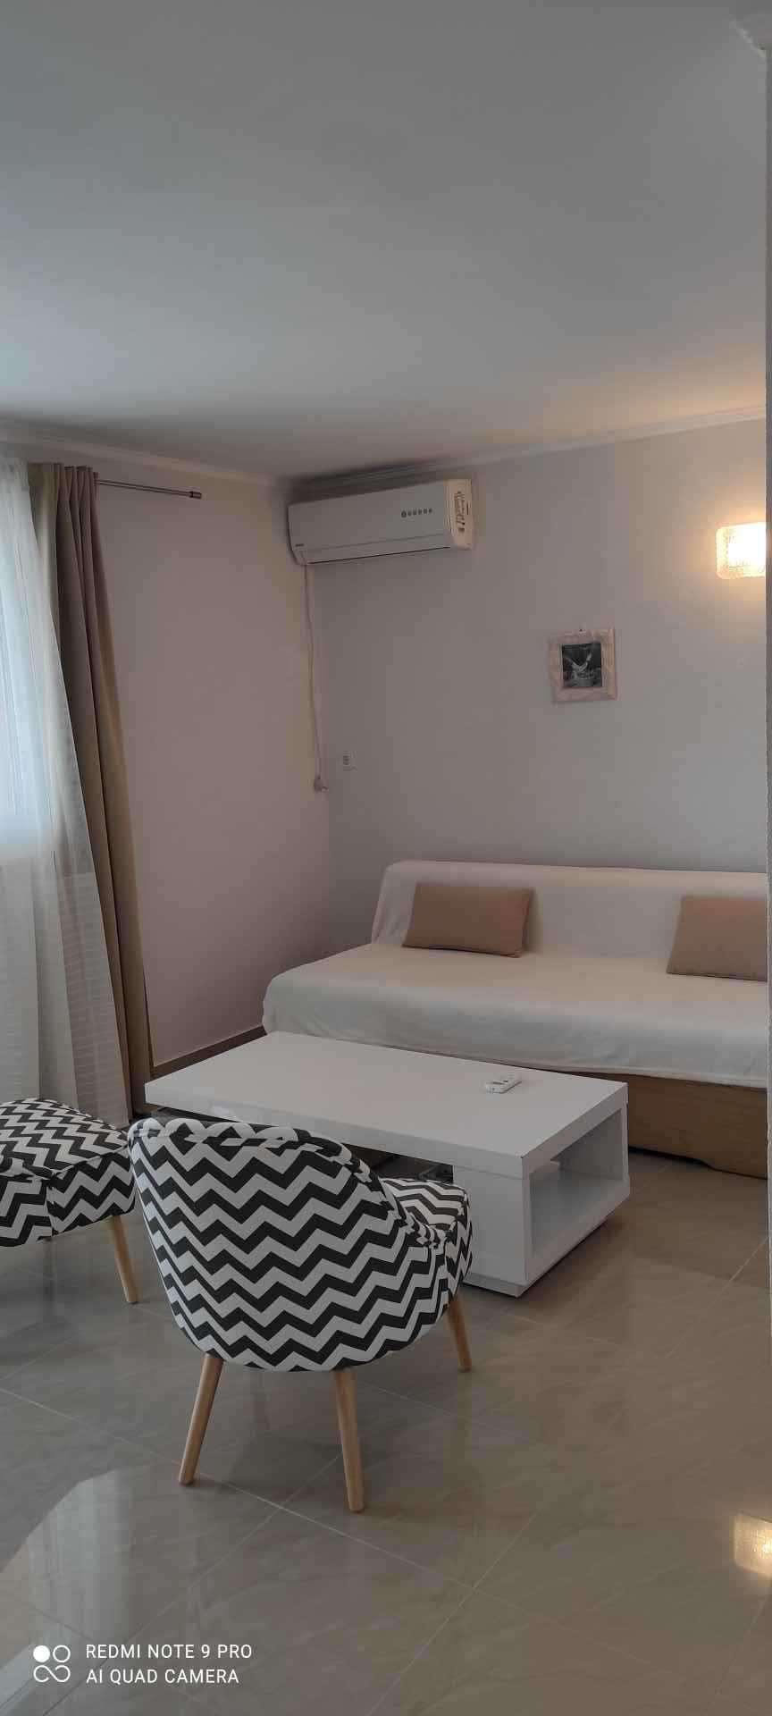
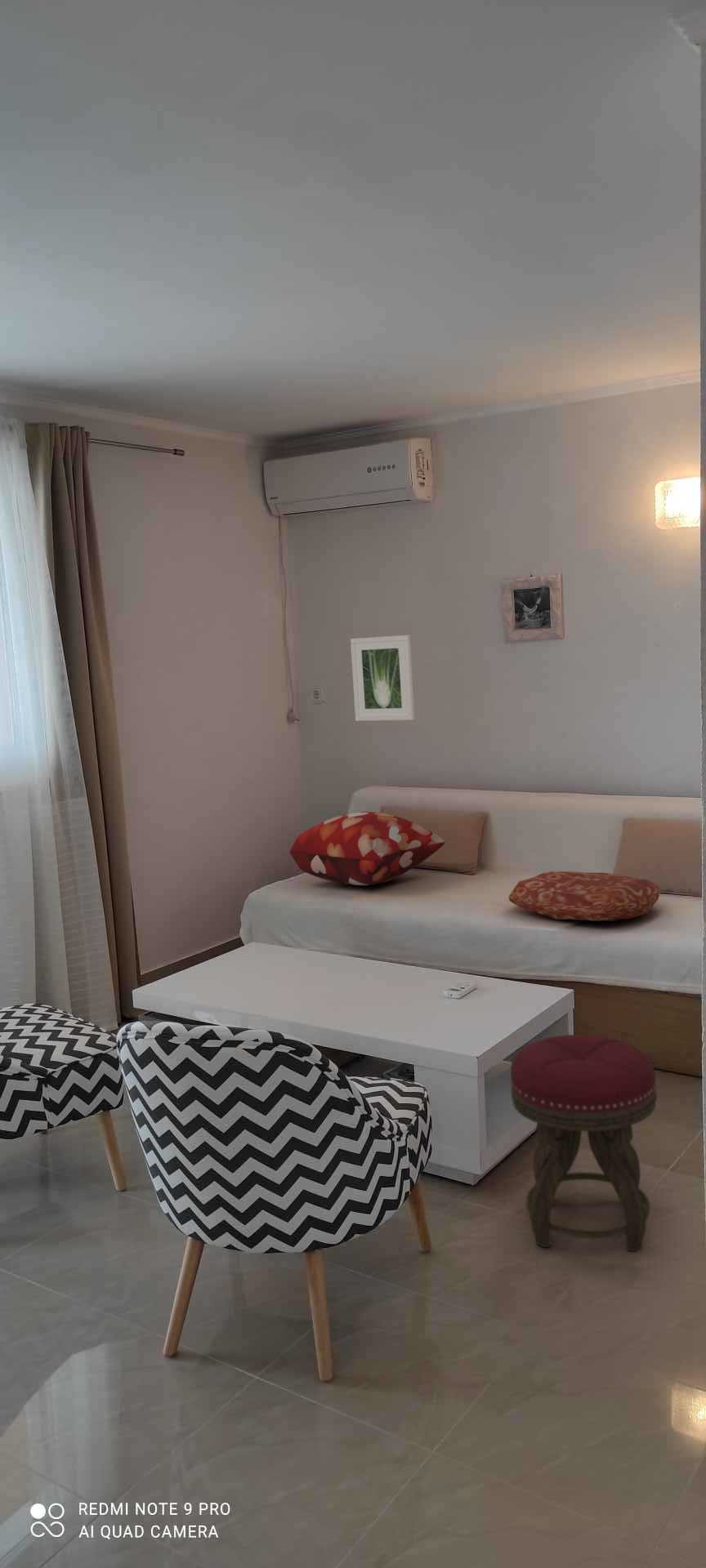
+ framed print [350,634,415,722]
+ cushion [508,871,661,922]
+ decorative pillow [289,811,446,886]
+ stool [510,1034,658,1252]
